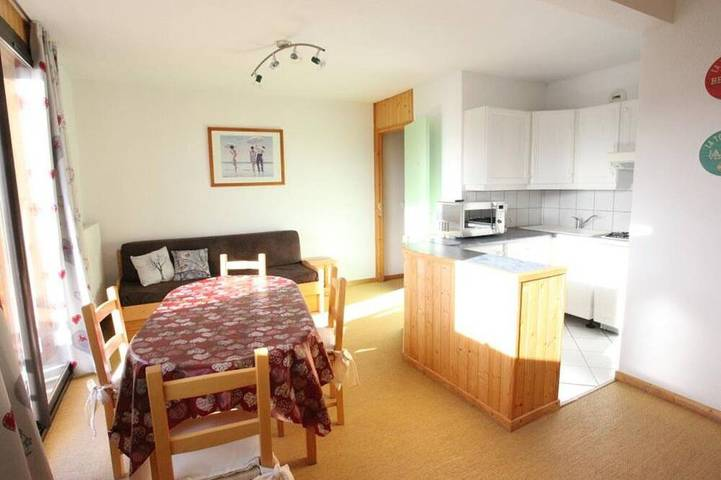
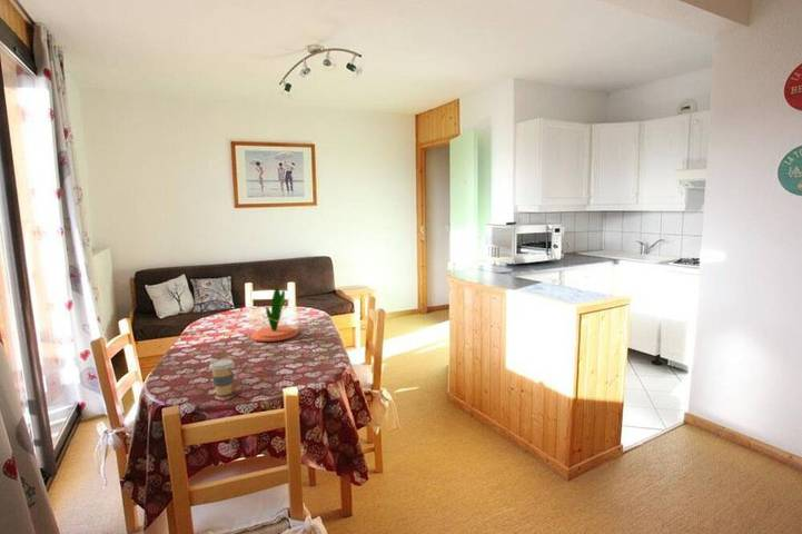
+ plant [250,286,299,343]
+ coffee cup [208,358,236,397]
